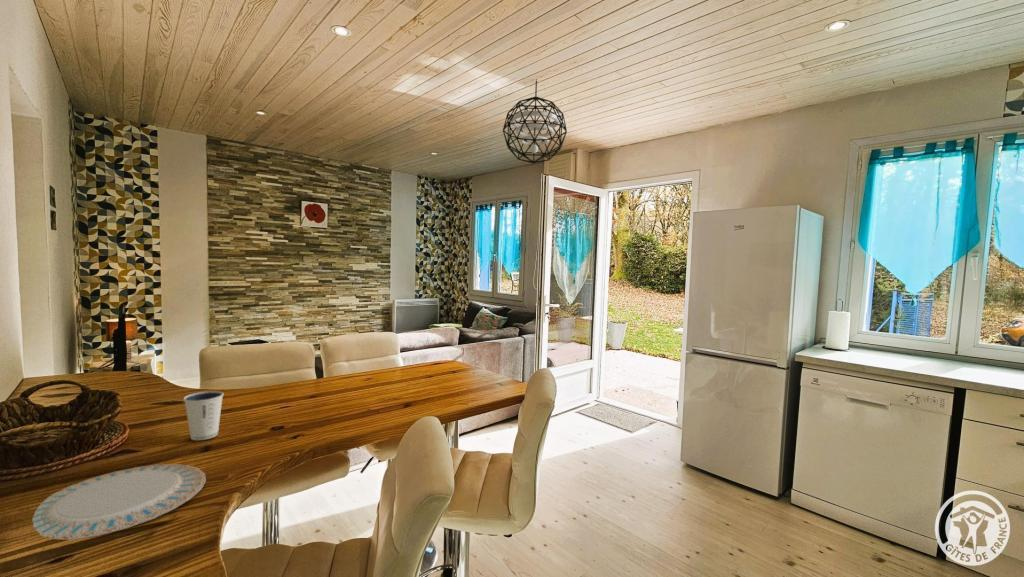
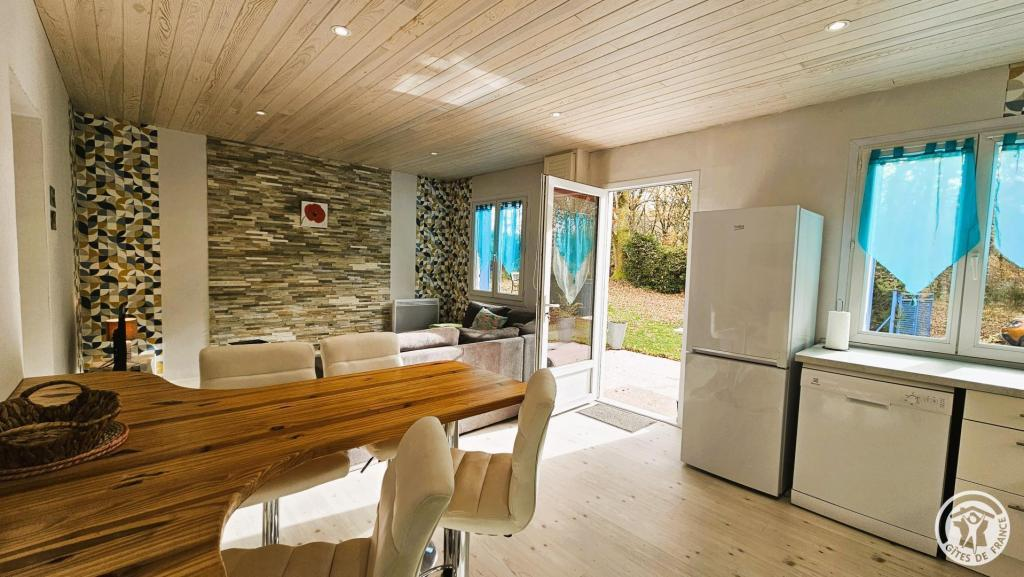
- chinaware [32,463,207,541]
- dixie cup [183,390,225,441]
- pendant light [502,80,568,165]
